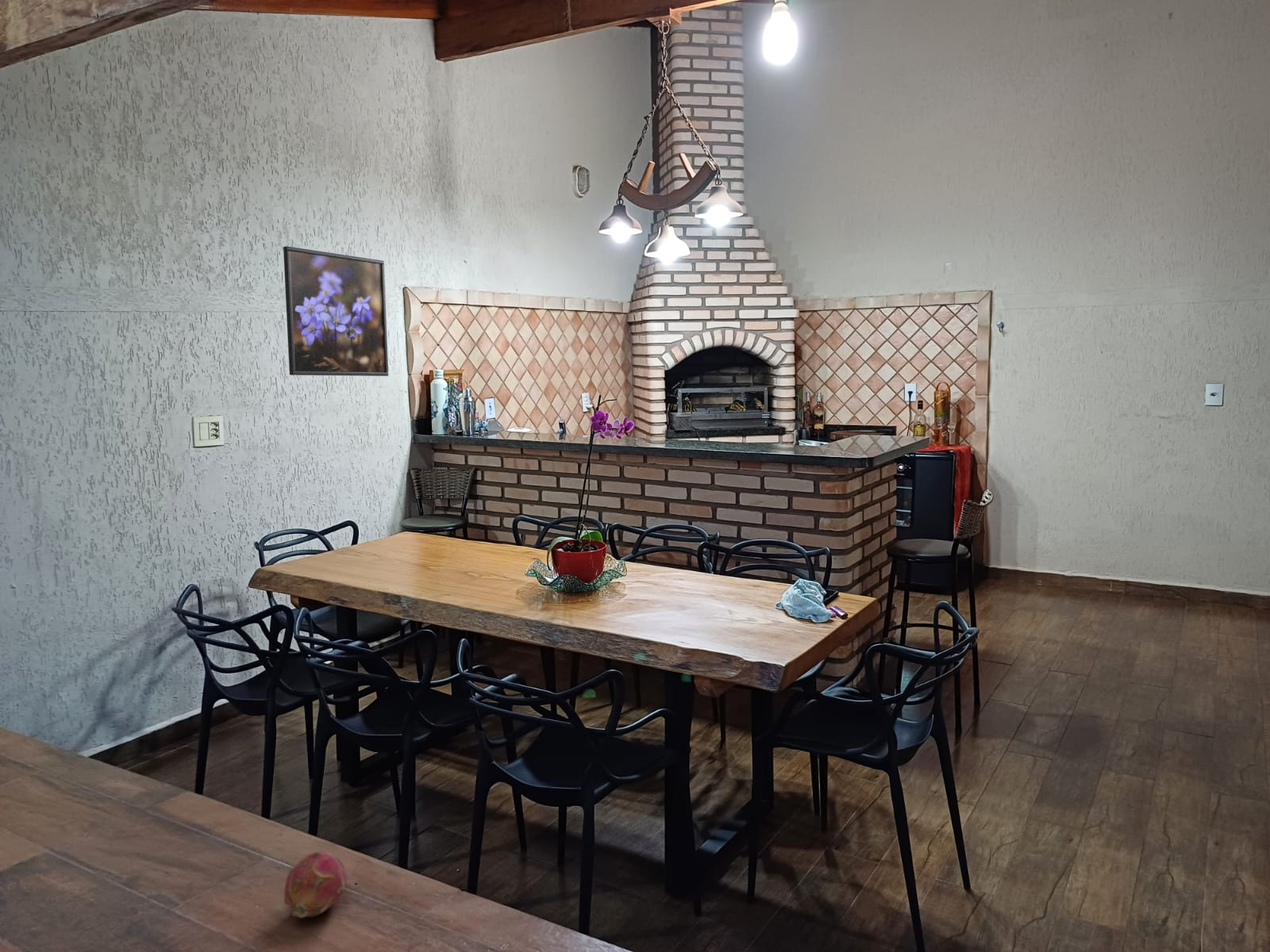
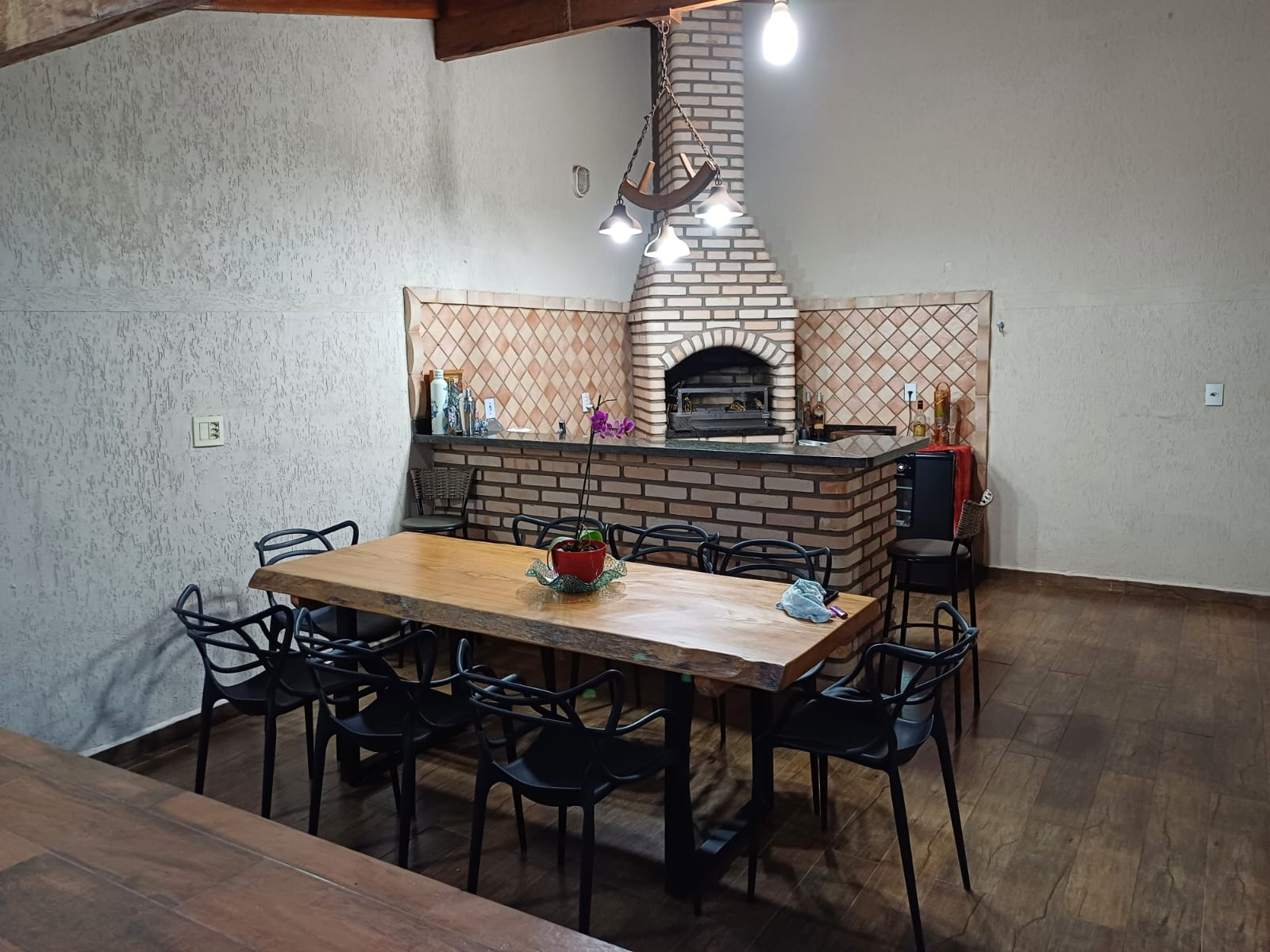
- fruit [283,850,348,919]
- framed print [283,245,389,377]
